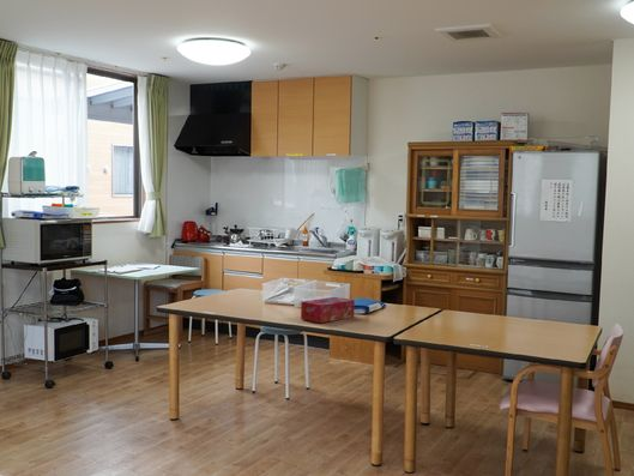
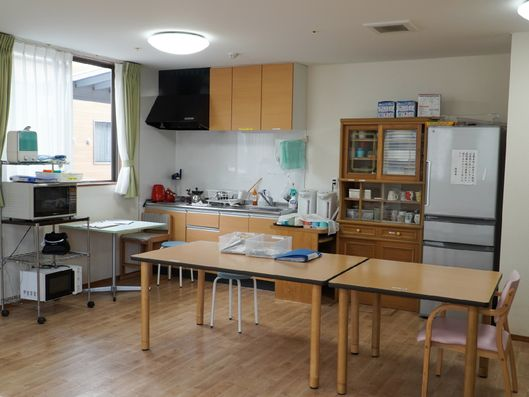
- tissue box [300,296,356,324]
